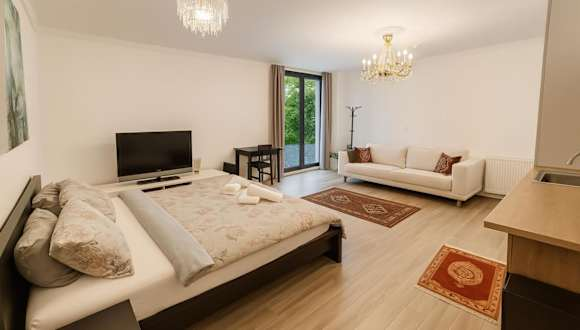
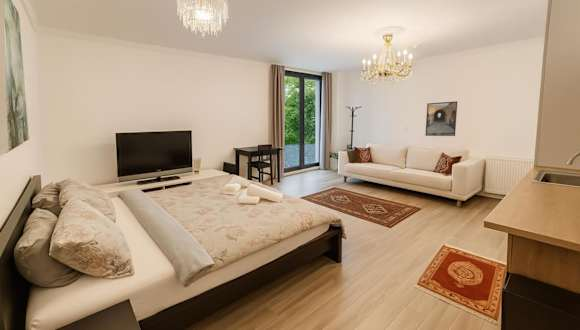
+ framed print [424,100,458,137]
